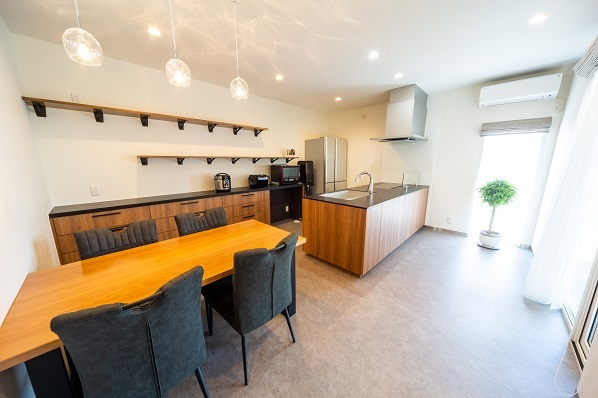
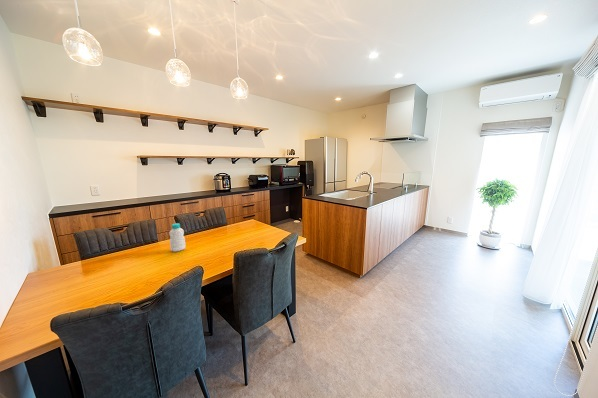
+ bottle [168,222,186,253]
